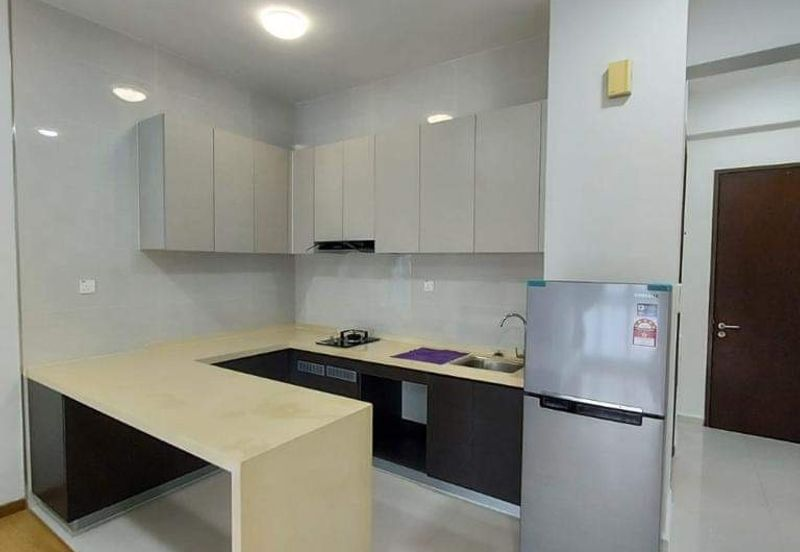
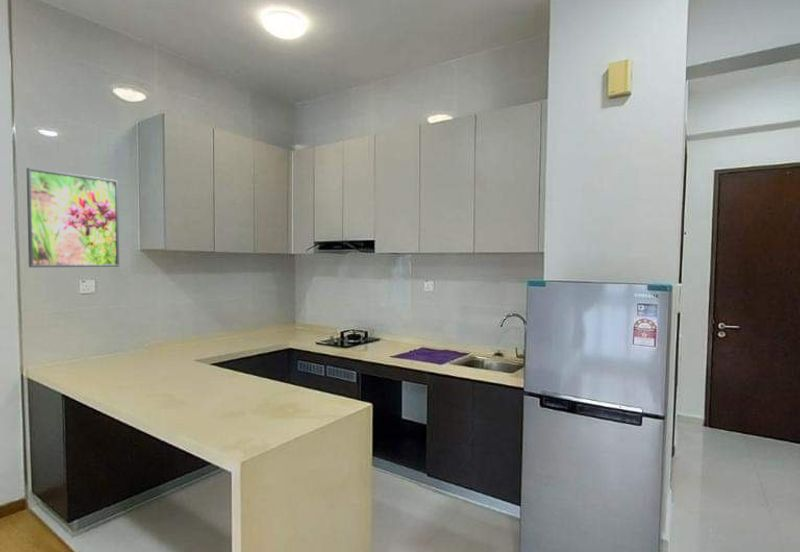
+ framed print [26,167,120,268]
